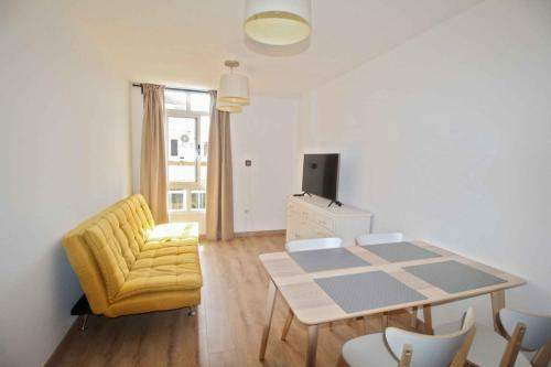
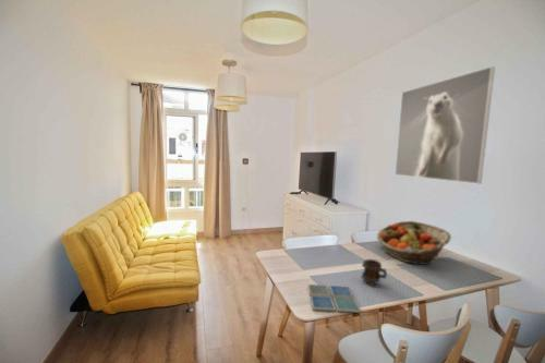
+ mug [360,258,388,287]
+ fruit basket [376,220,452,266]
+ drink coaster [307,283,362,314]
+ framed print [395,65,496,185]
